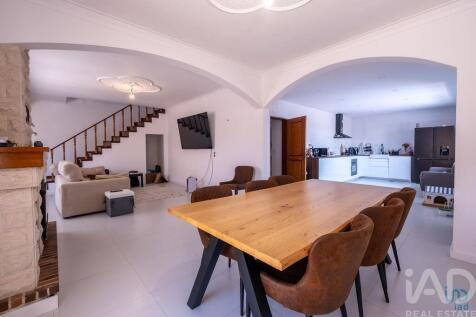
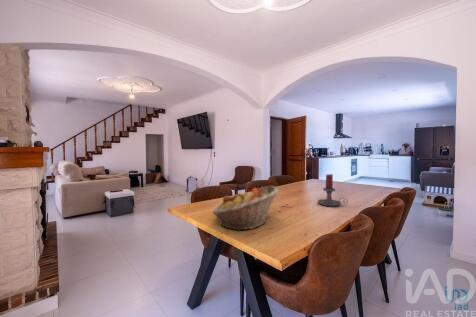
+ candle holder [317,173,349,207]
+ fruit basket [212,185,280,232]
